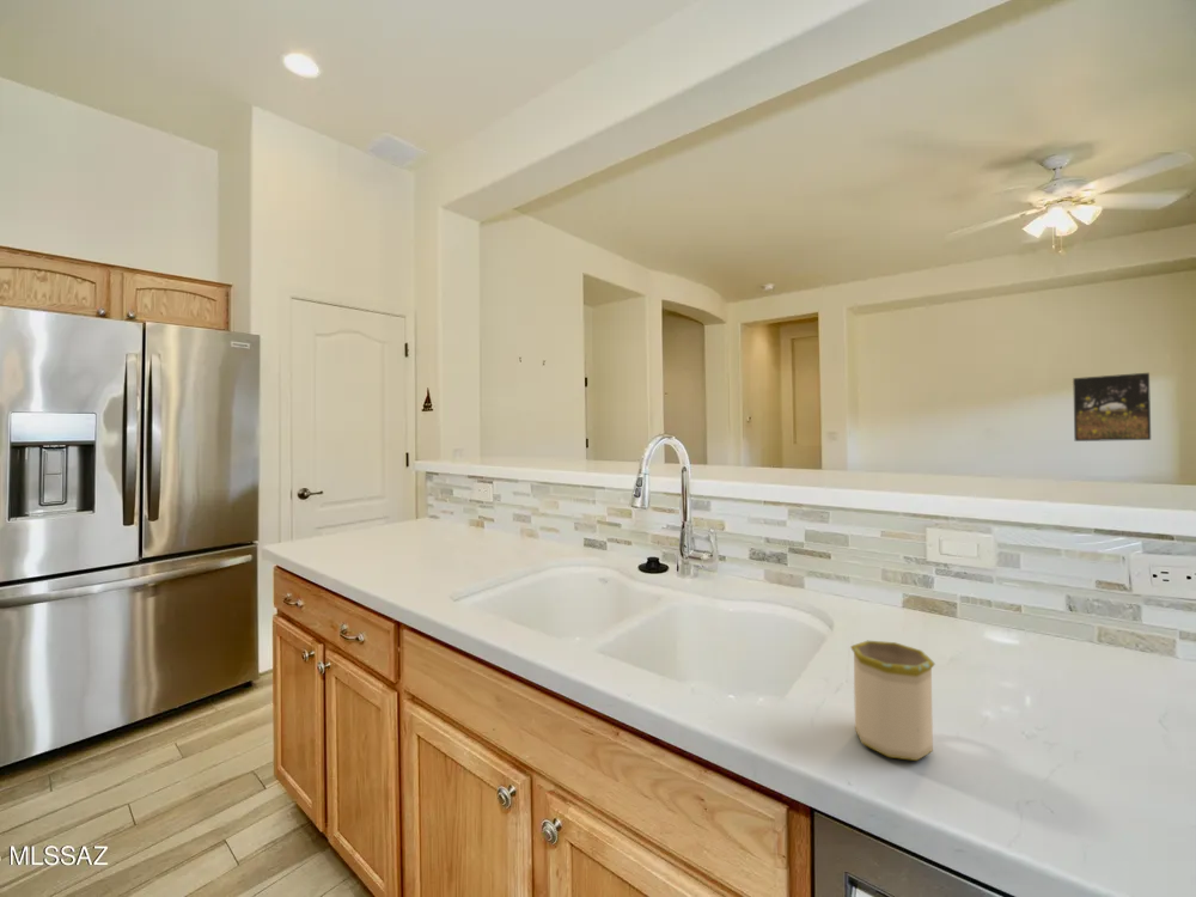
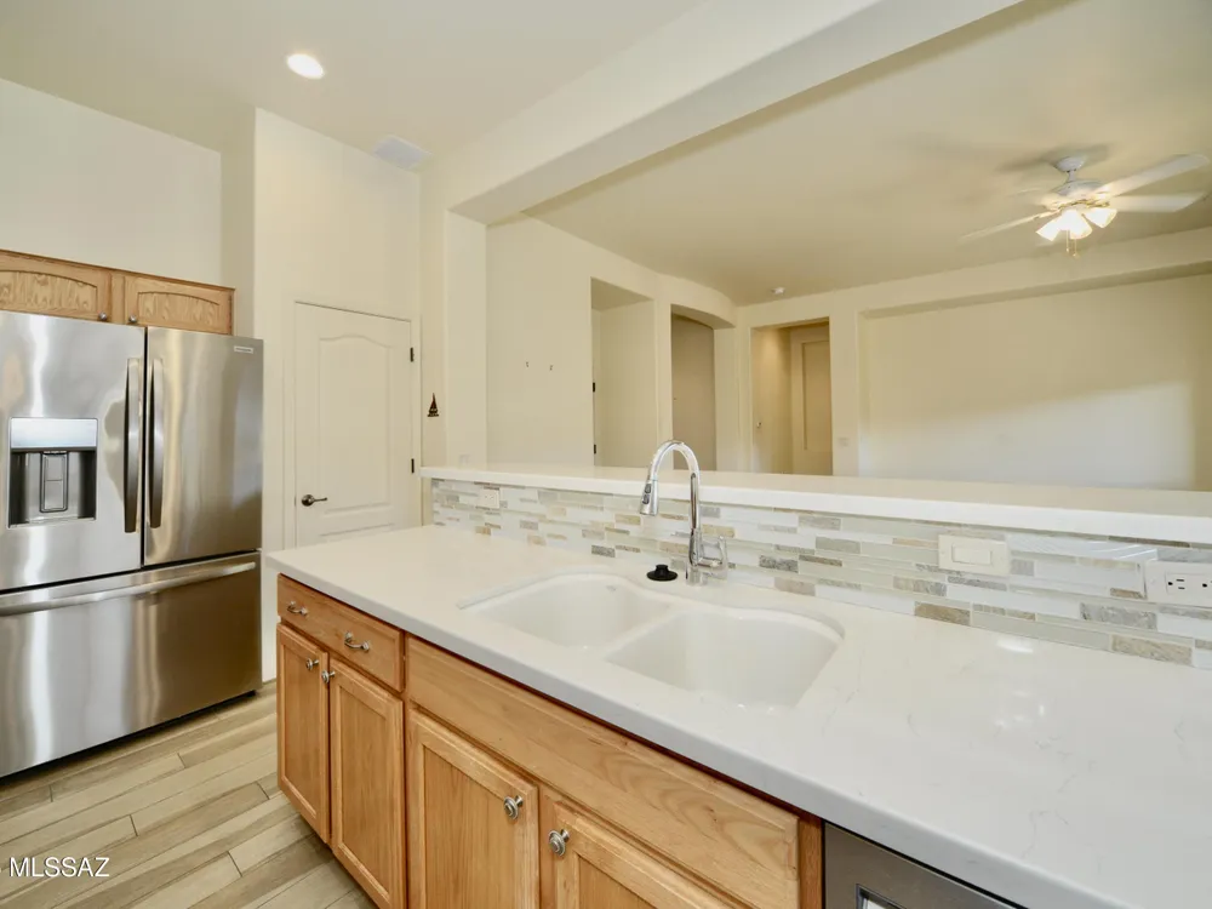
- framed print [1072,372,1152,443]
- mug [849,640,936,762]
